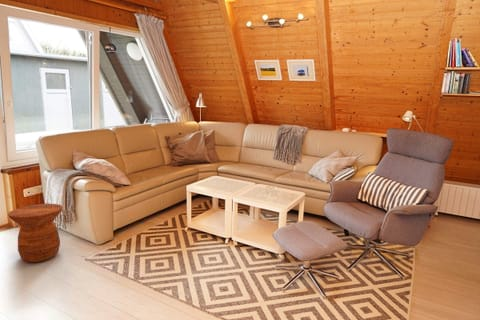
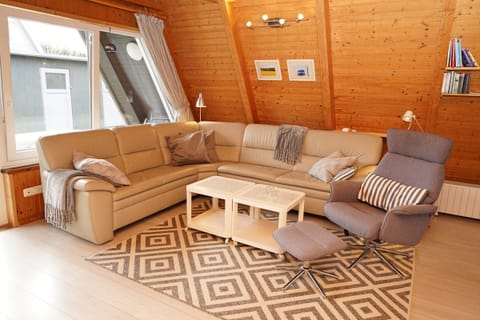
- side table [7,203,64,263]
